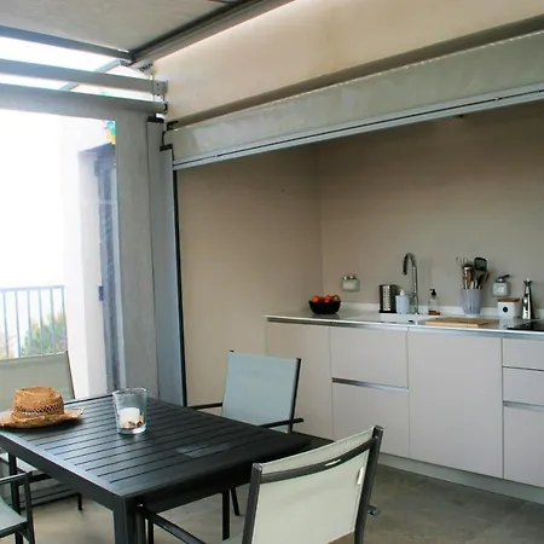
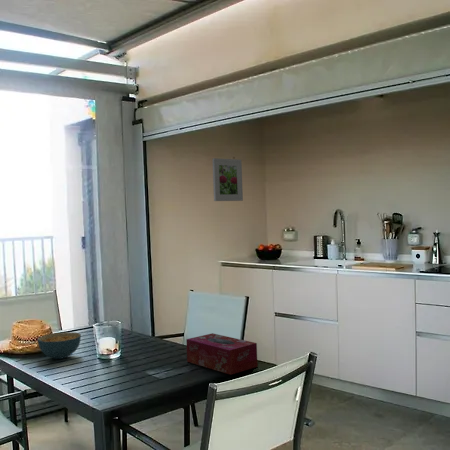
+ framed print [212,157,244,202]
+ cereal bowl [37,331,82,360]
+ tissue box [185,332,258,376]
